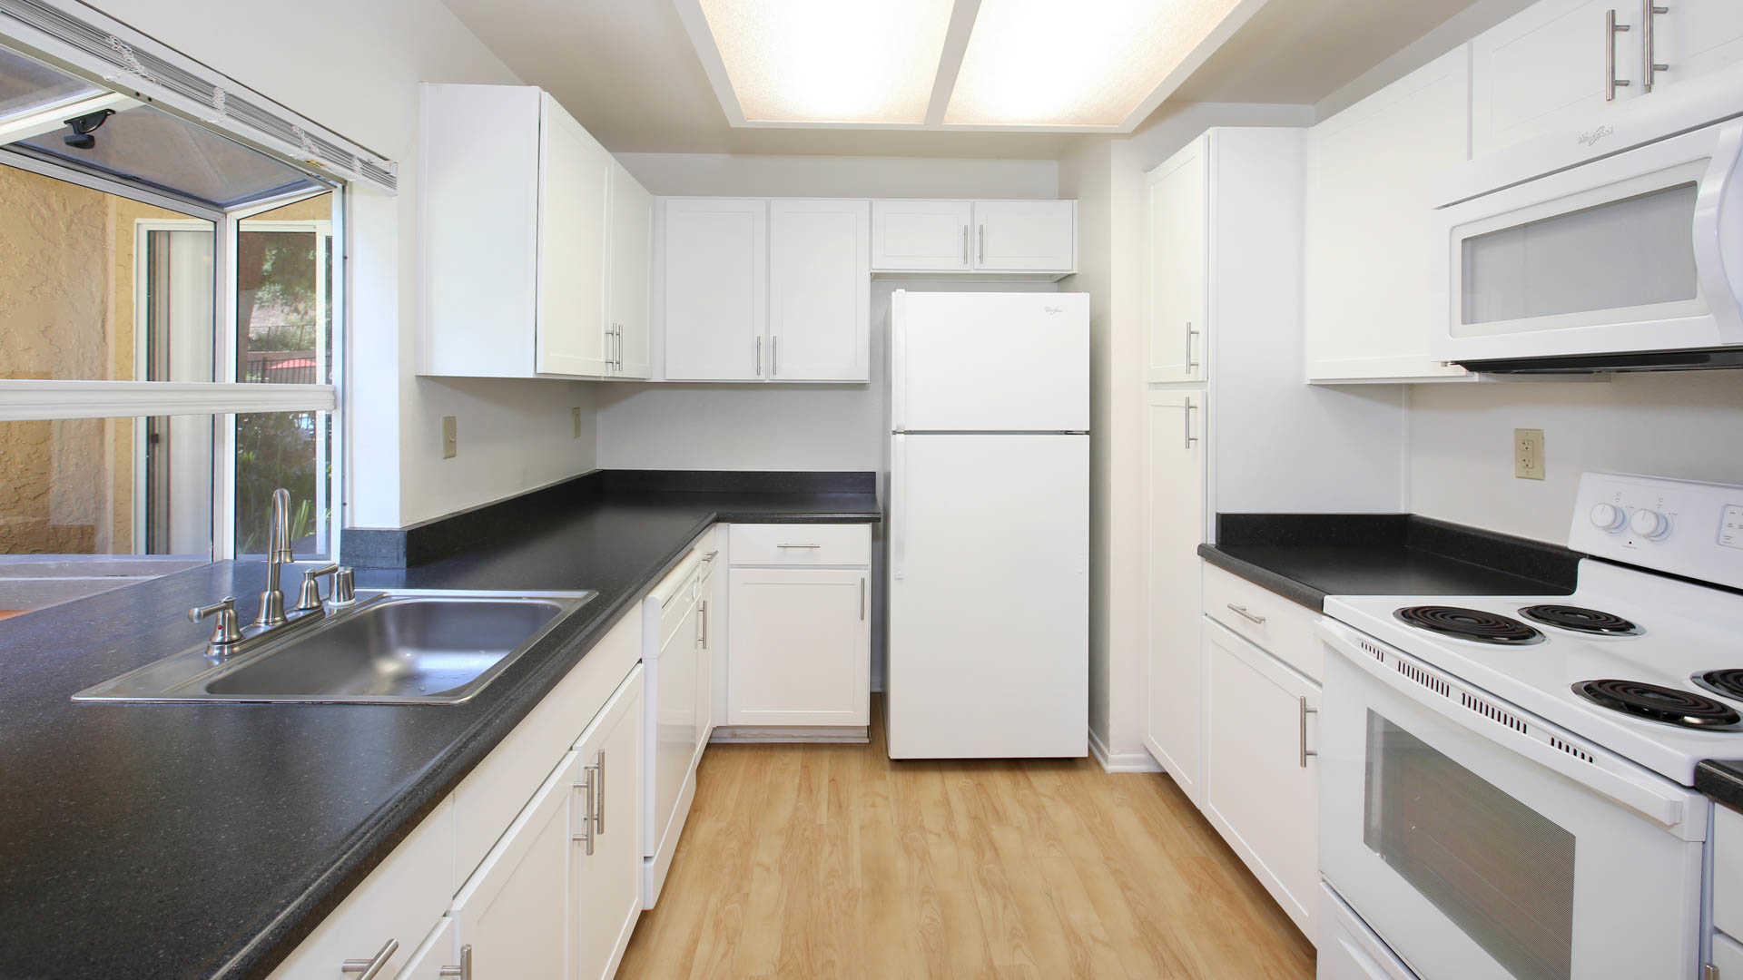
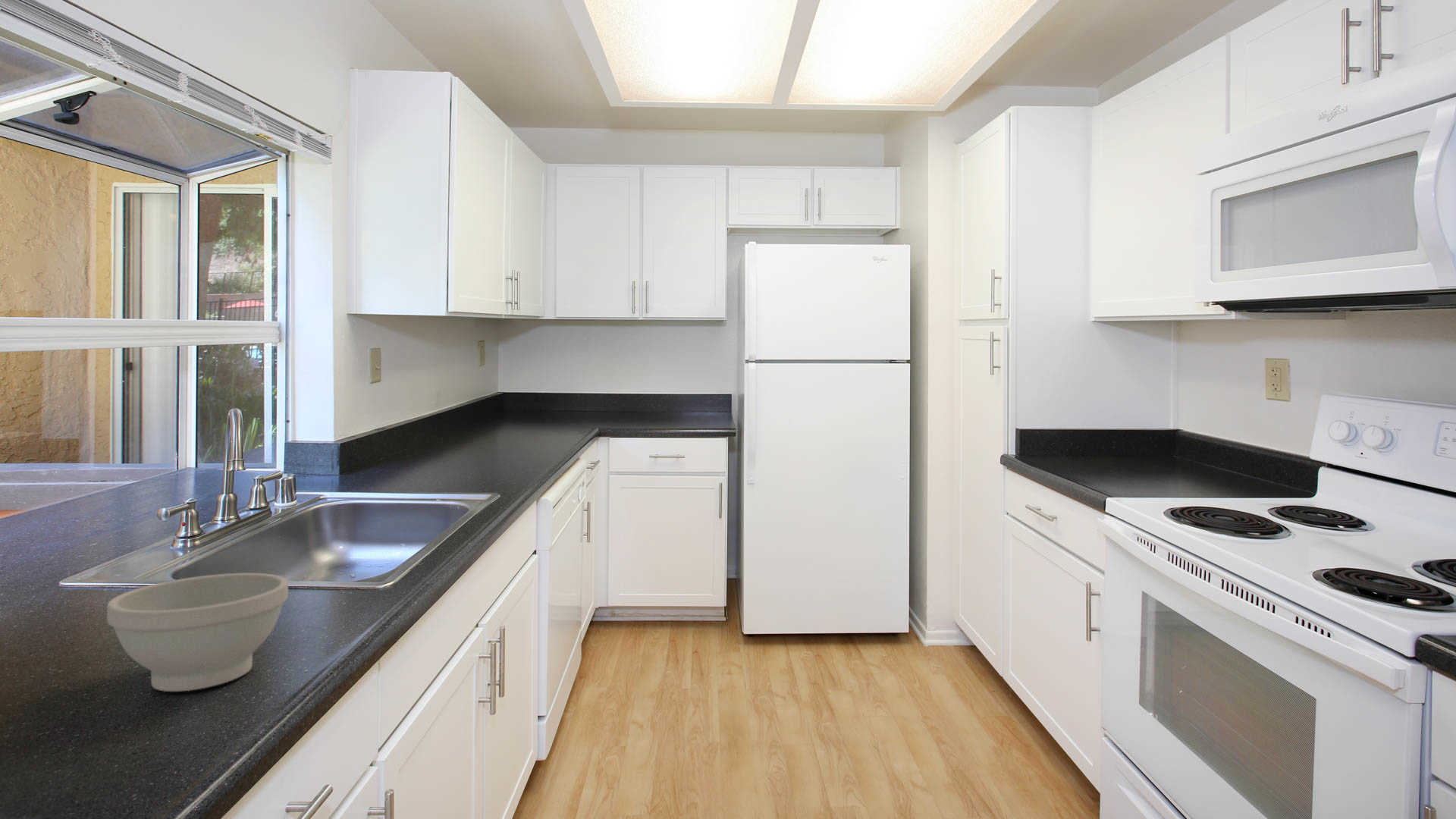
+ bowl [106,573,289,692]
